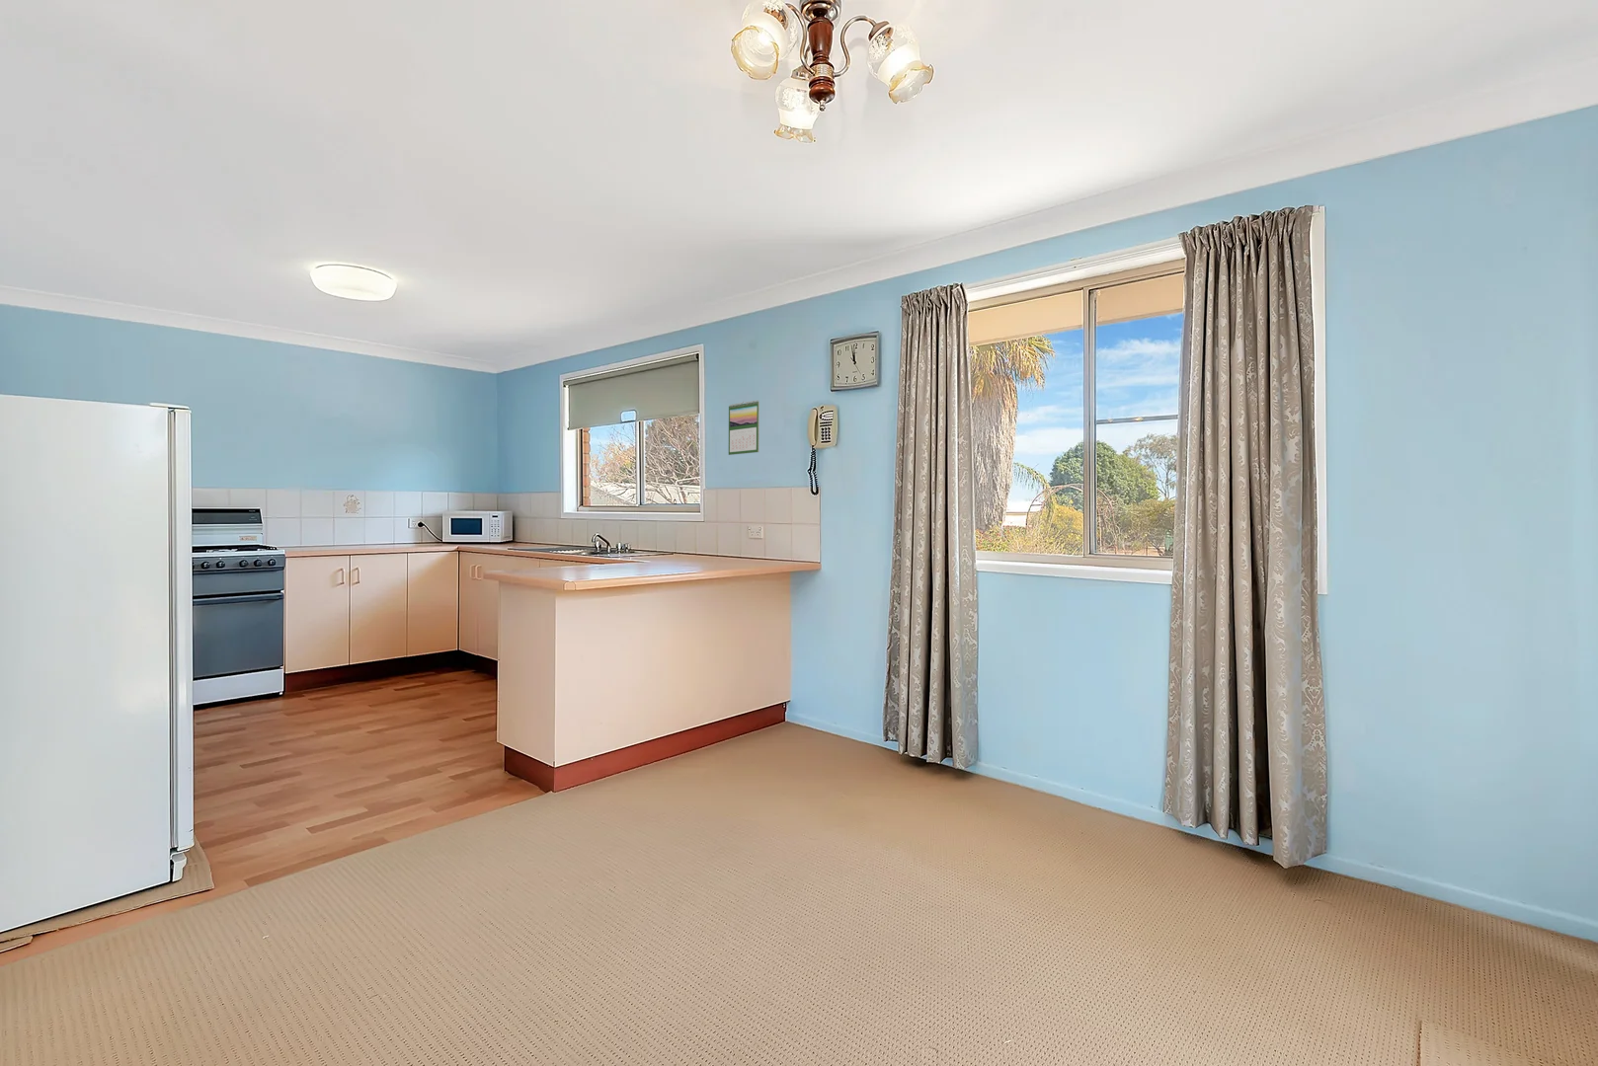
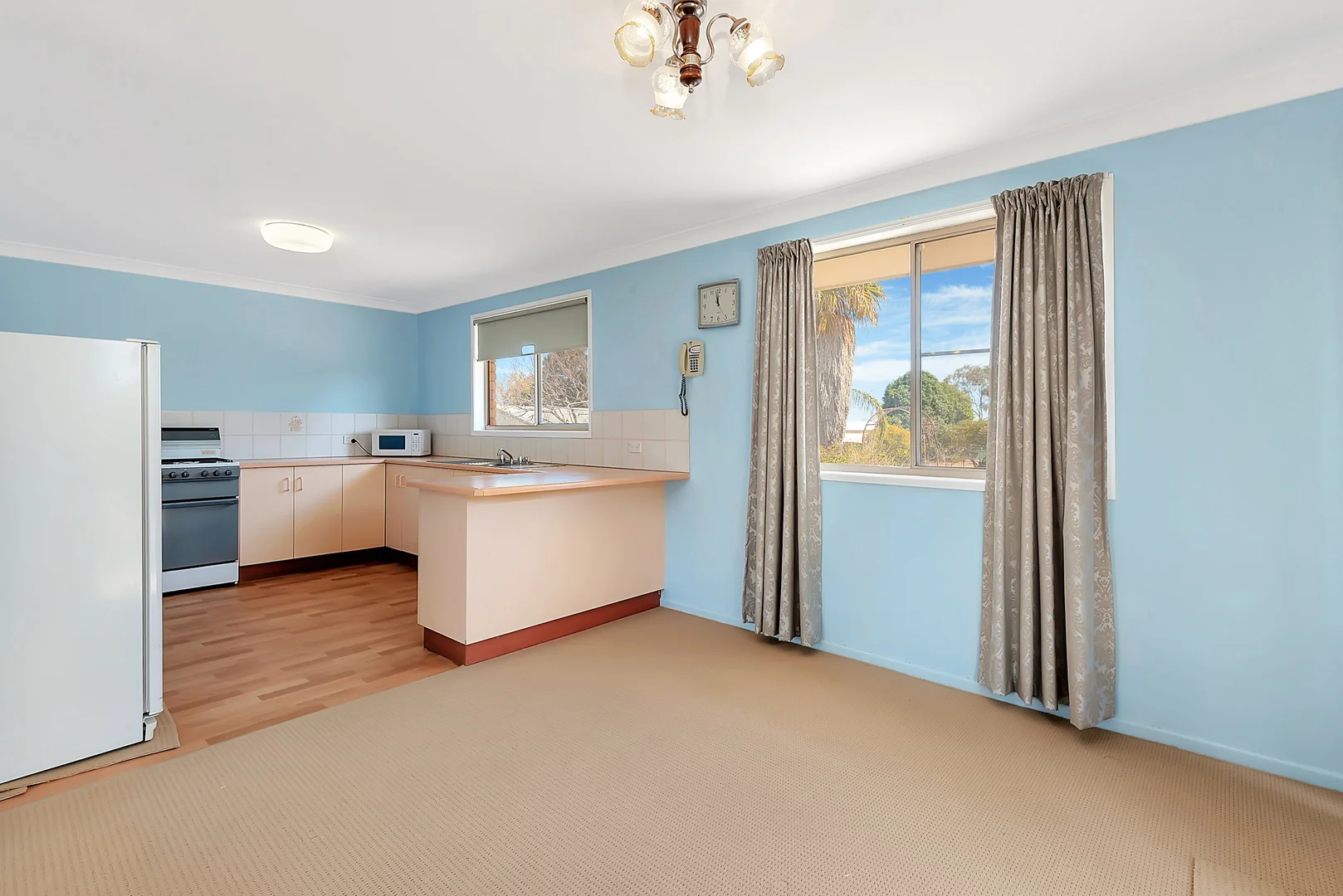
- calendar [728,399,760,456]
